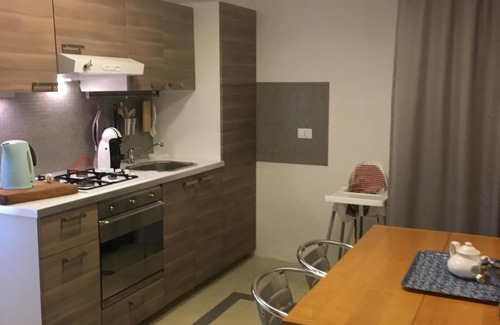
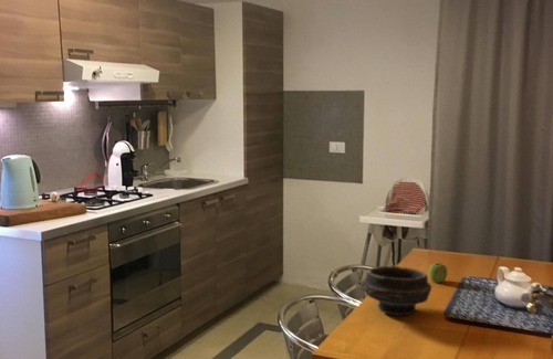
+ fruit [427,262,448,284]
+ bowl [359,265,434,316]
